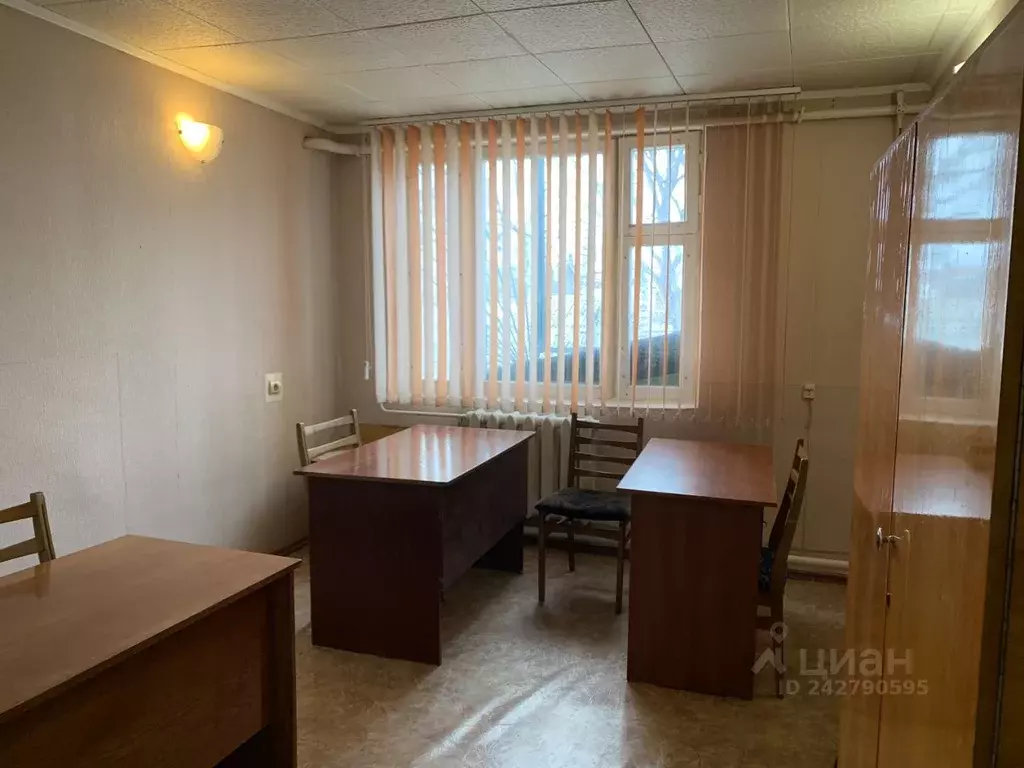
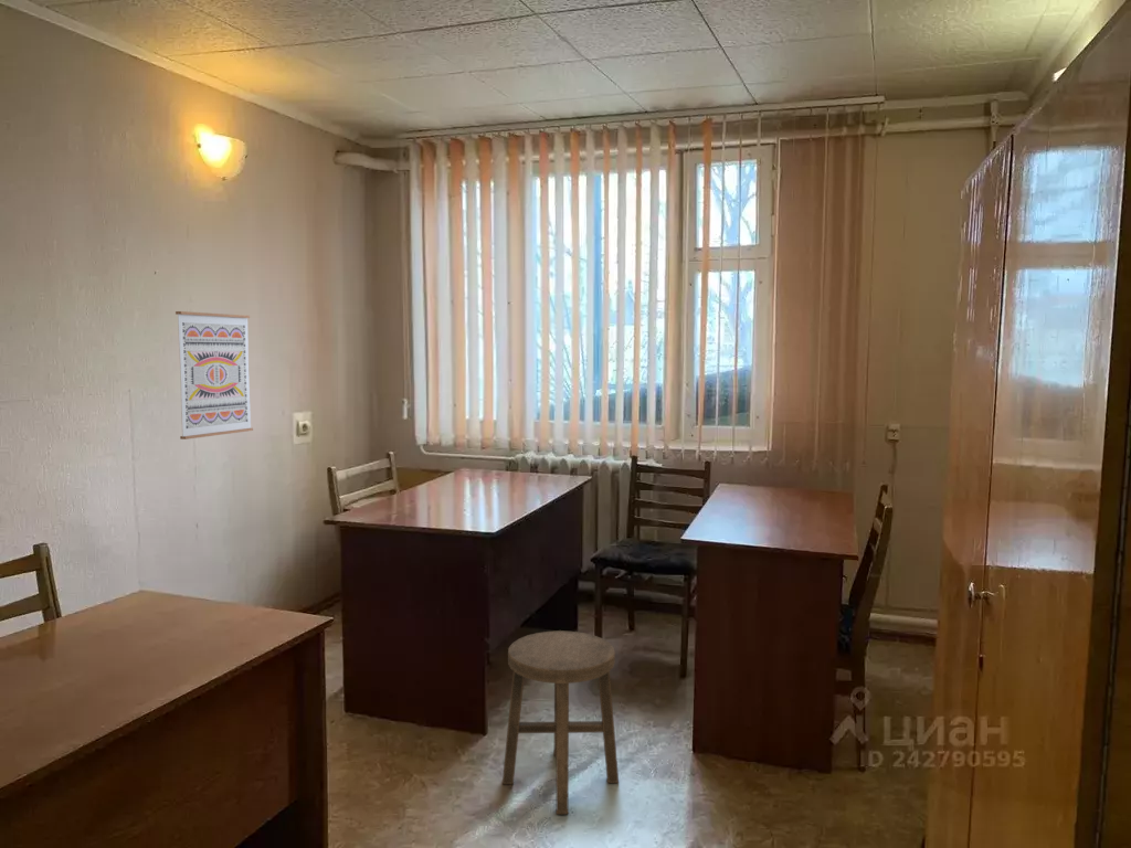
+ stool [501,629,620,815]
+ wall art [175,310,254,441]
